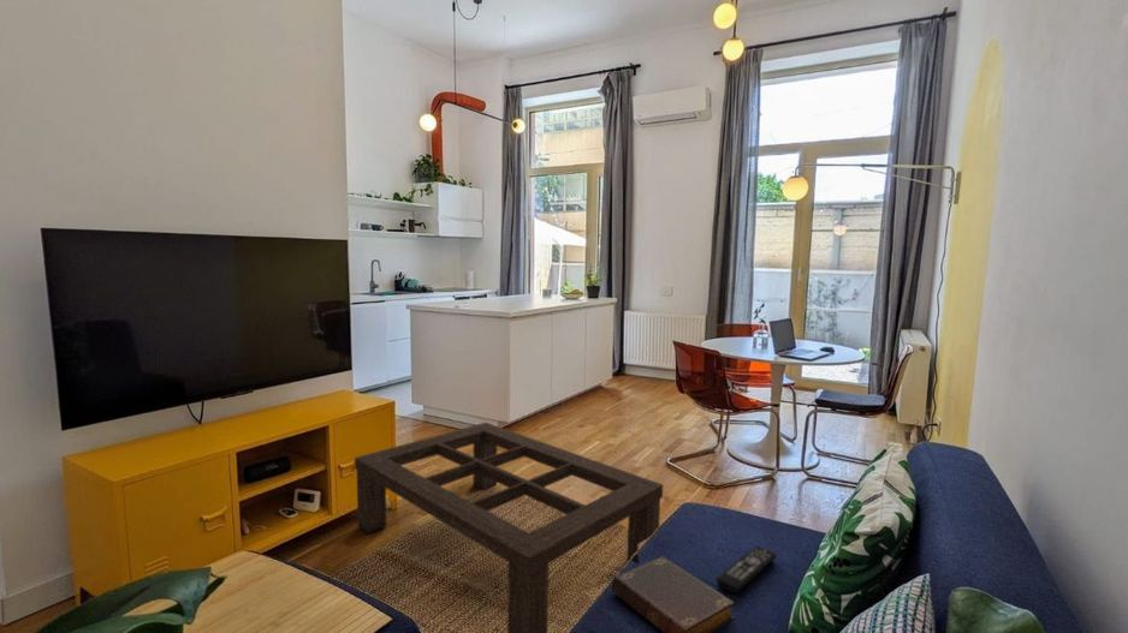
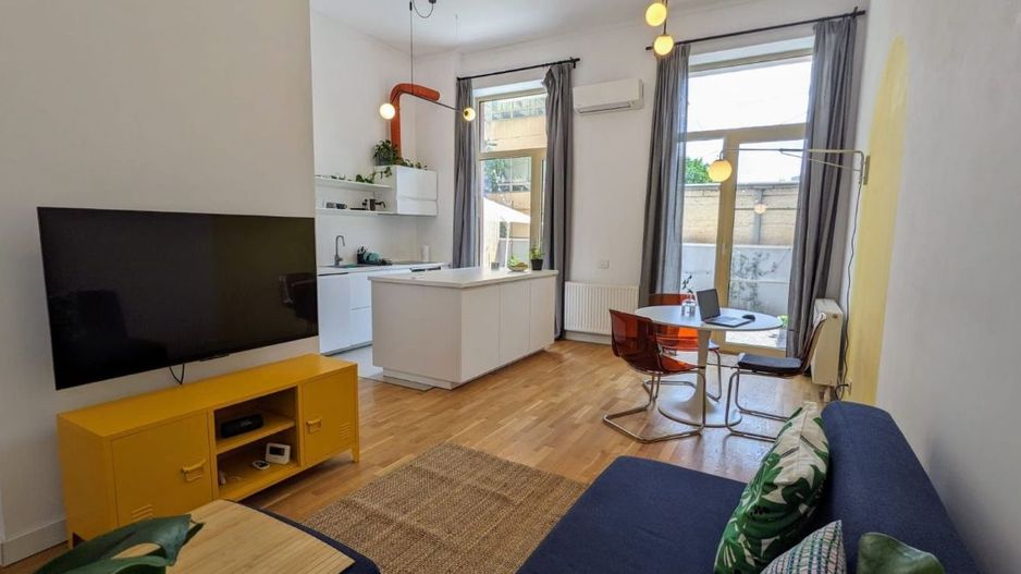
- coffee table [354,422,664,633]
- remote control [716,545,778,595]
- book [611,555,737,633]
